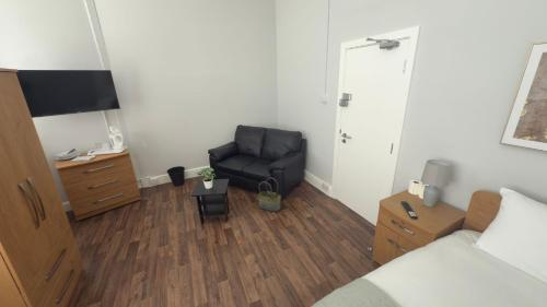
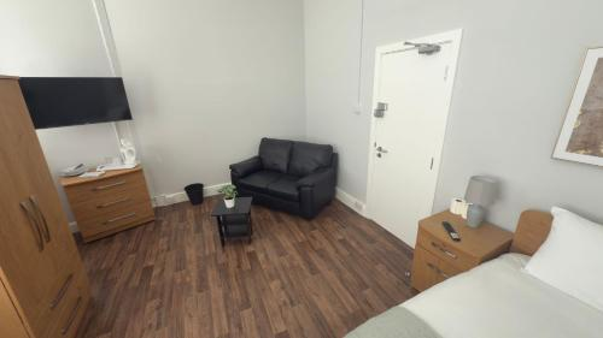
- basket [257,177,282,213]
